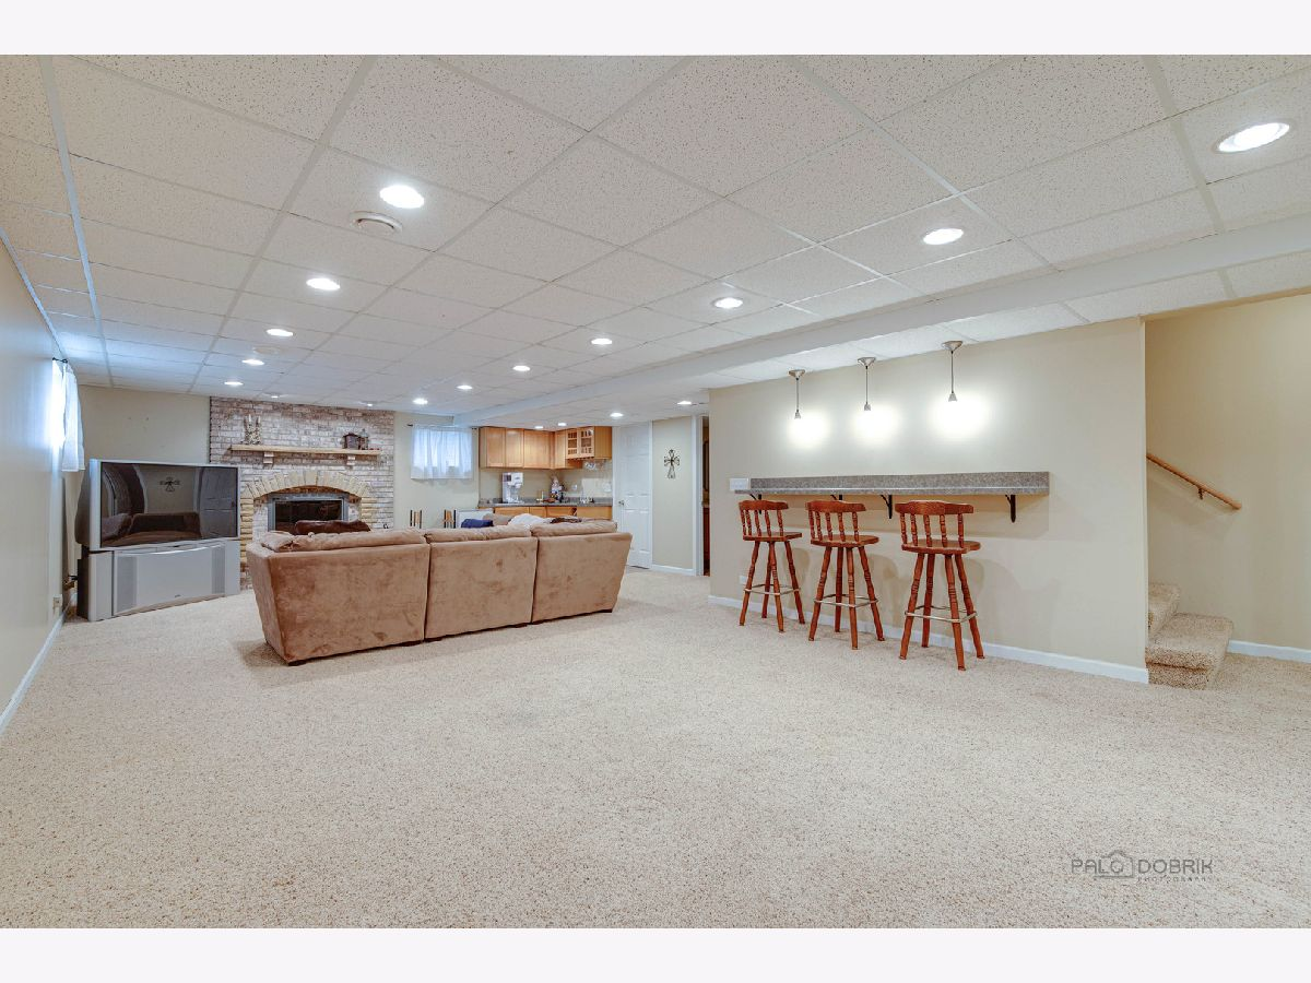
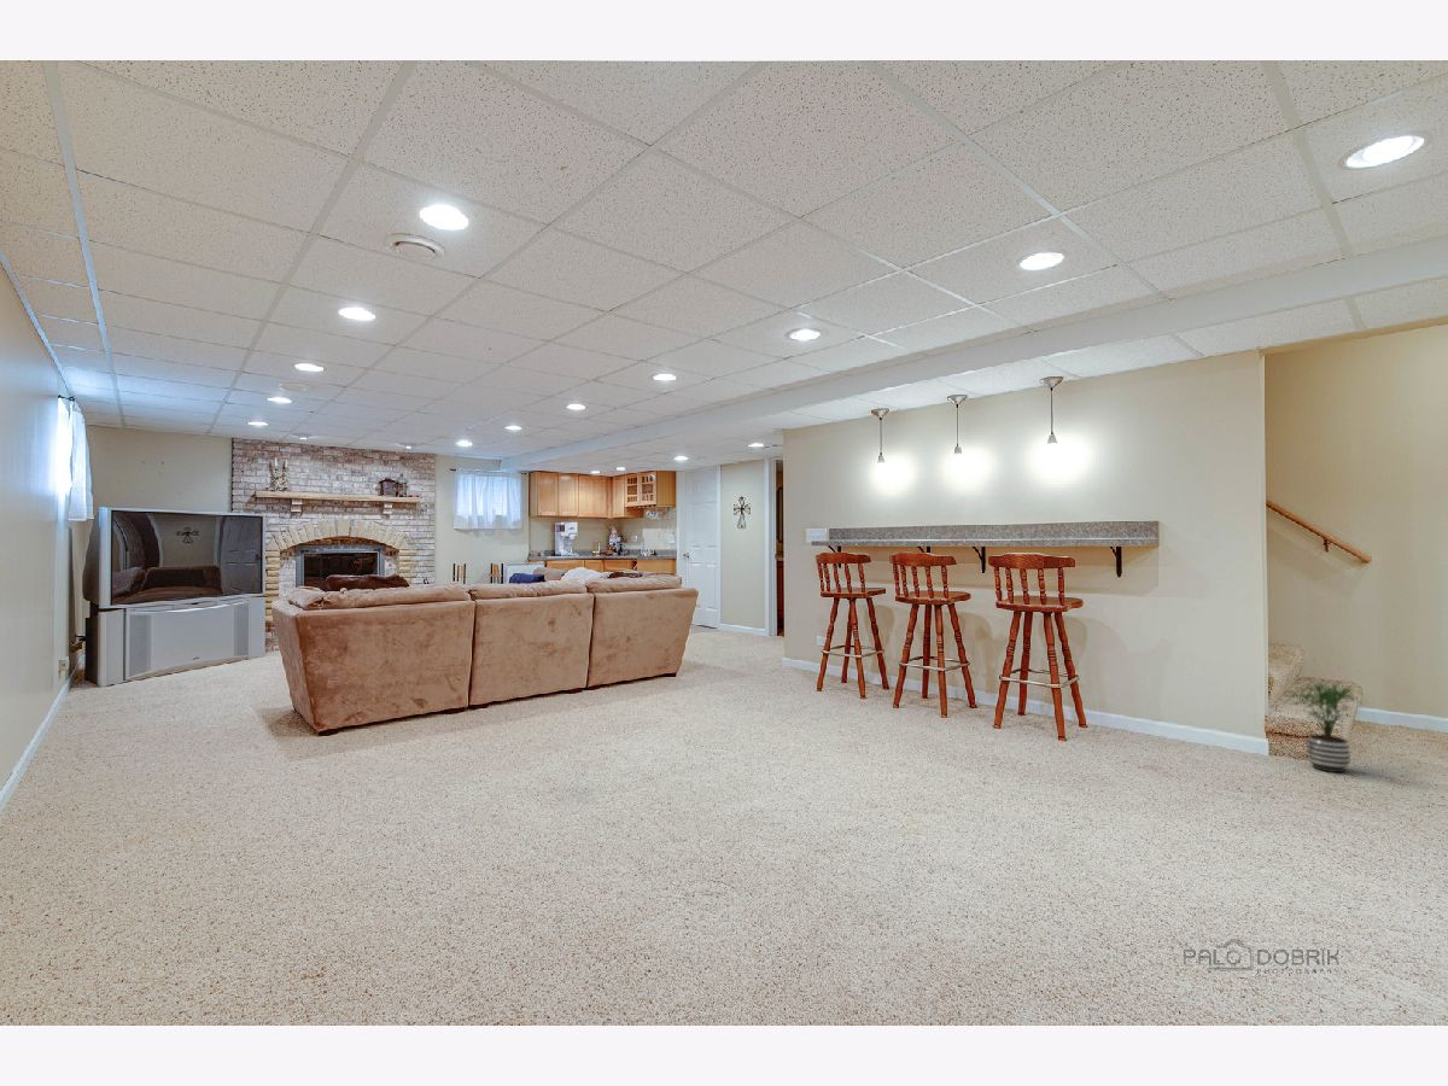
+ potted plant [1283,678,1362,773]
